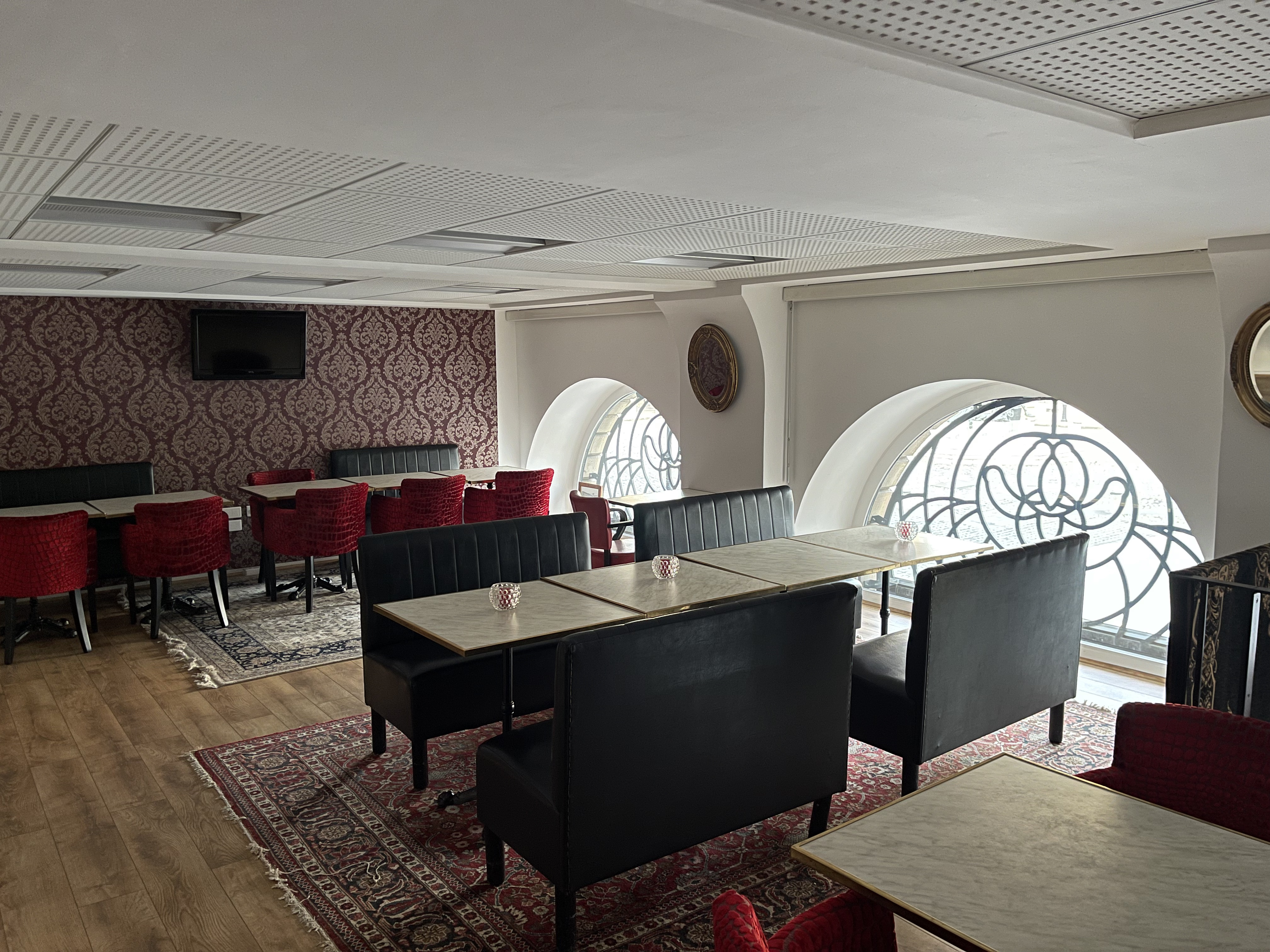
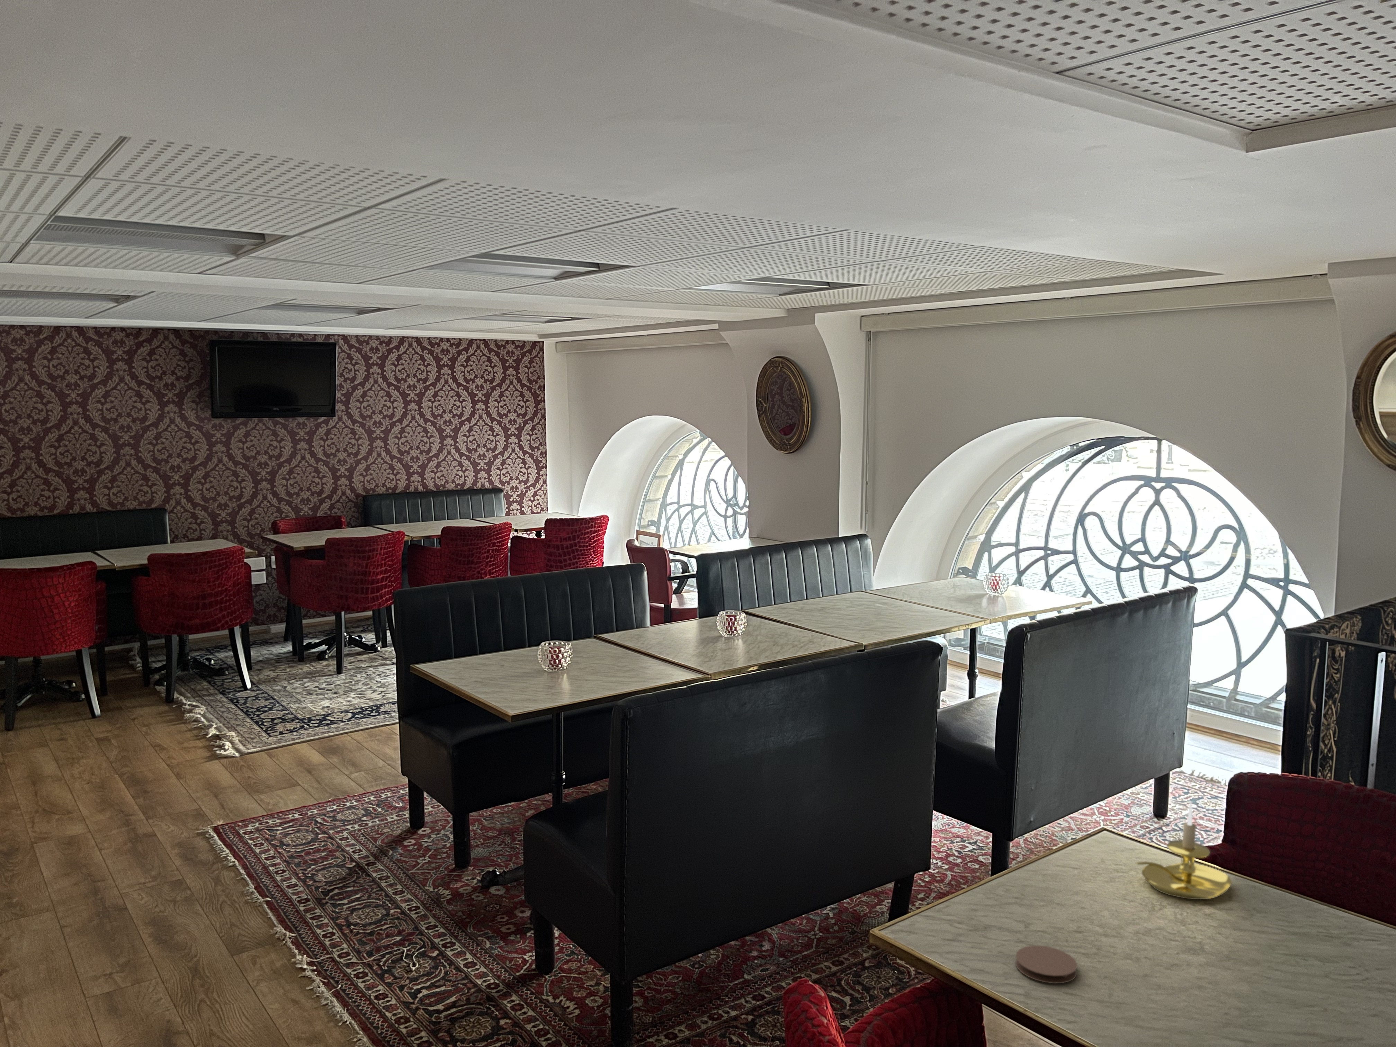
+ coaster [1016,945,1077,983]
+ candle holder [1135,801,1232,900]
